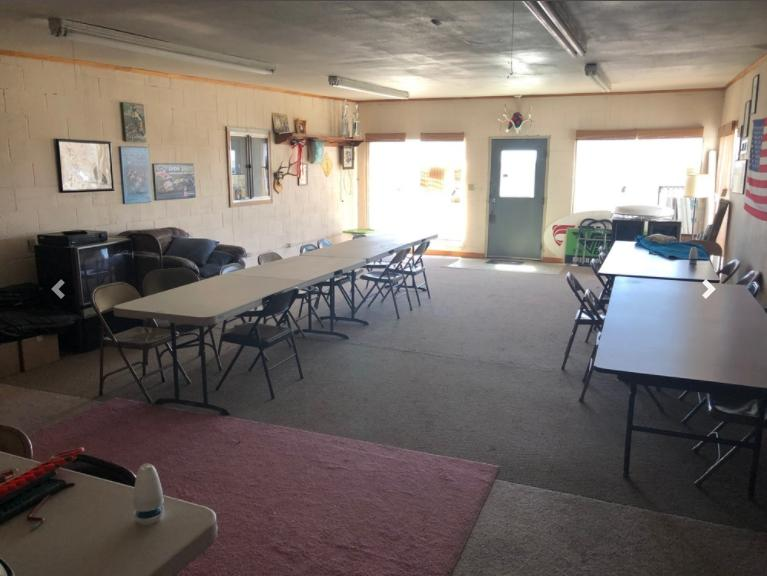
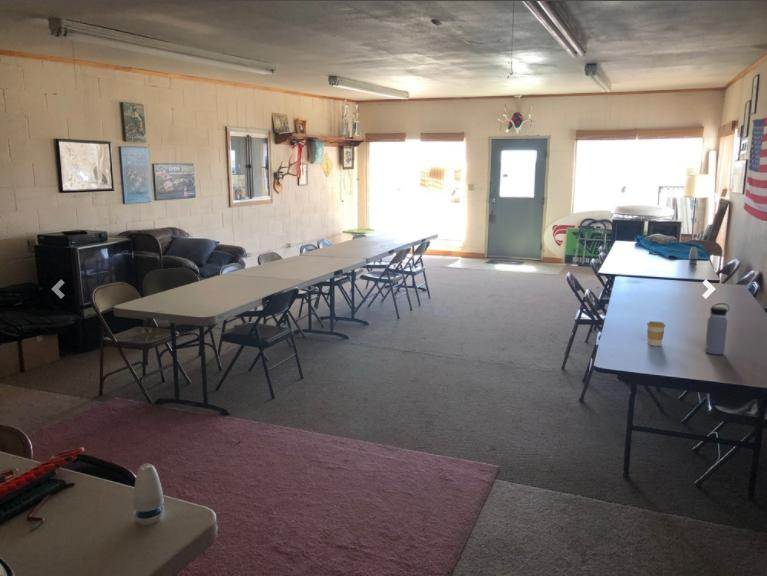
+ water bottle [704,302,730,356]
+ coffee cup [646,320,666,347]
